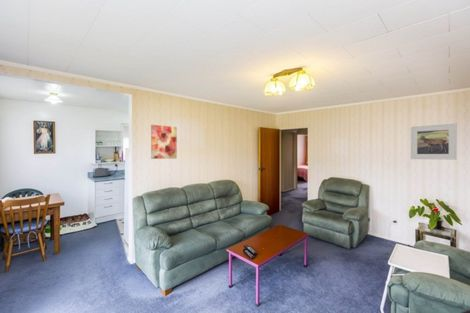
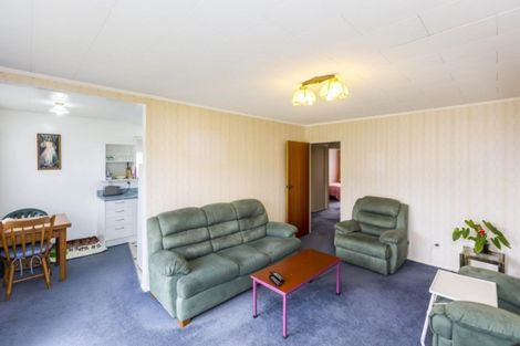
- wall art [150,124,178,160]
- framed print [410,123,458,161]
